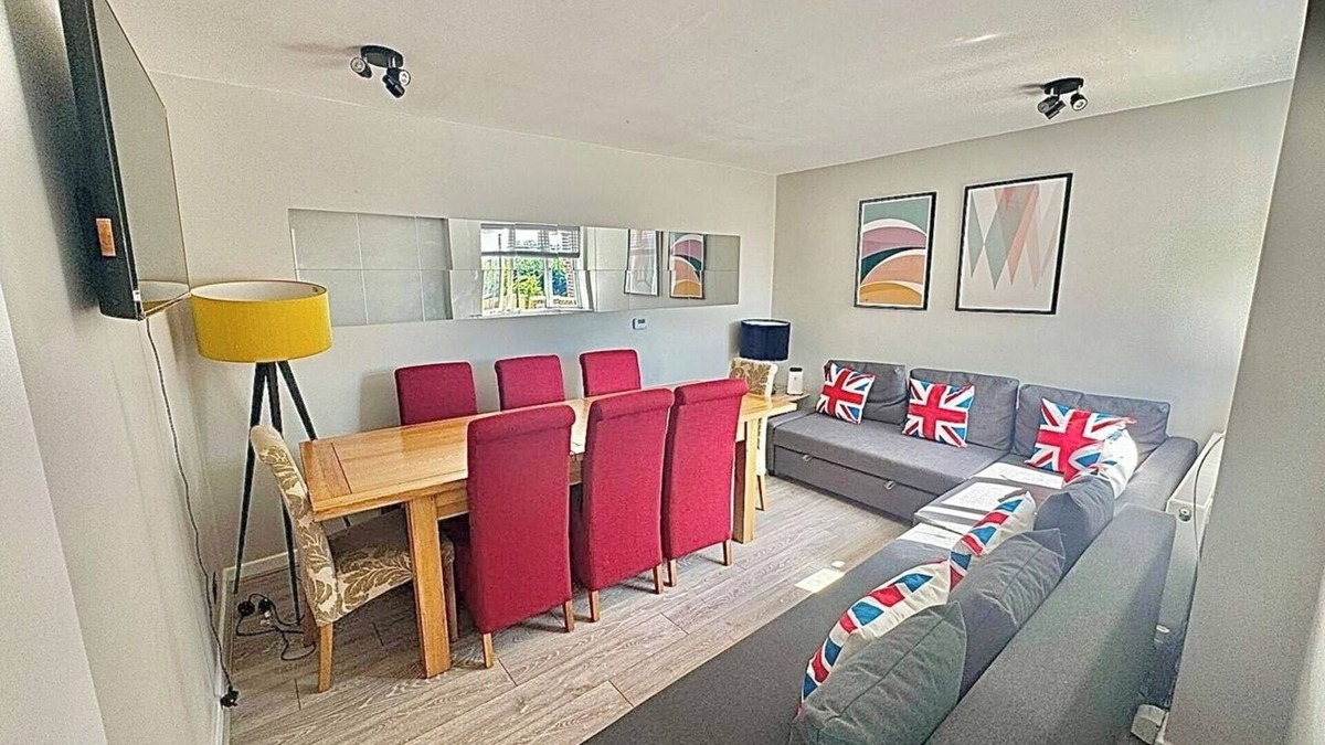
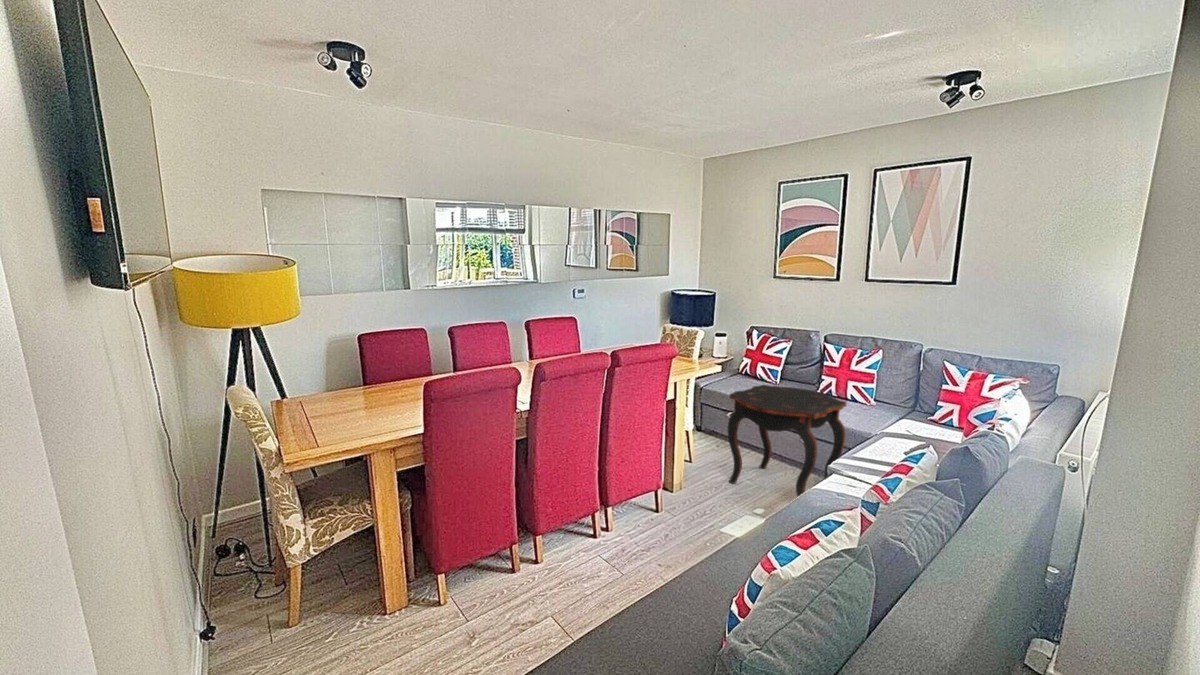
+ side table [727,384,848,498]
